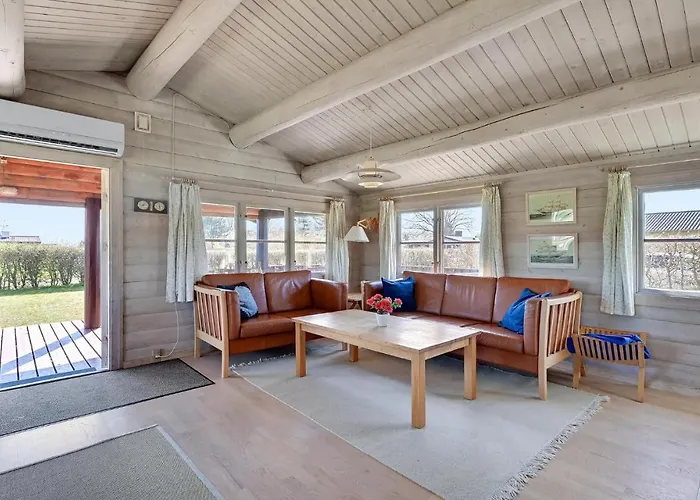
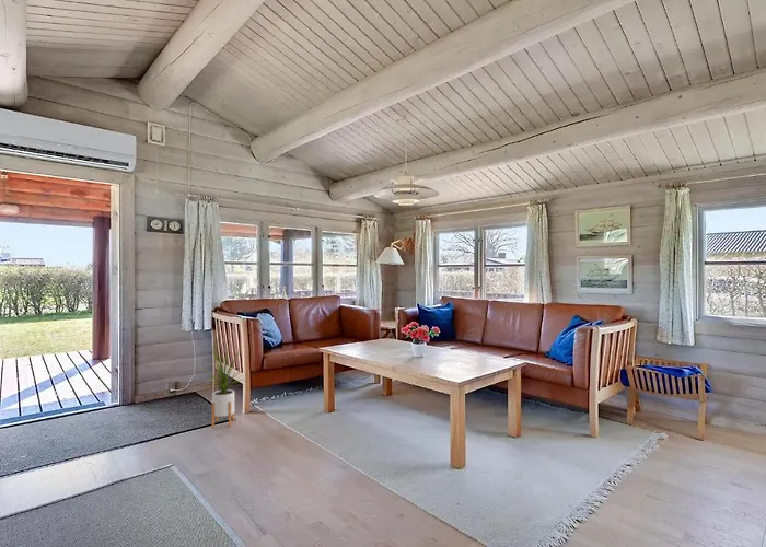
+ house plant [196,341,244,428]
